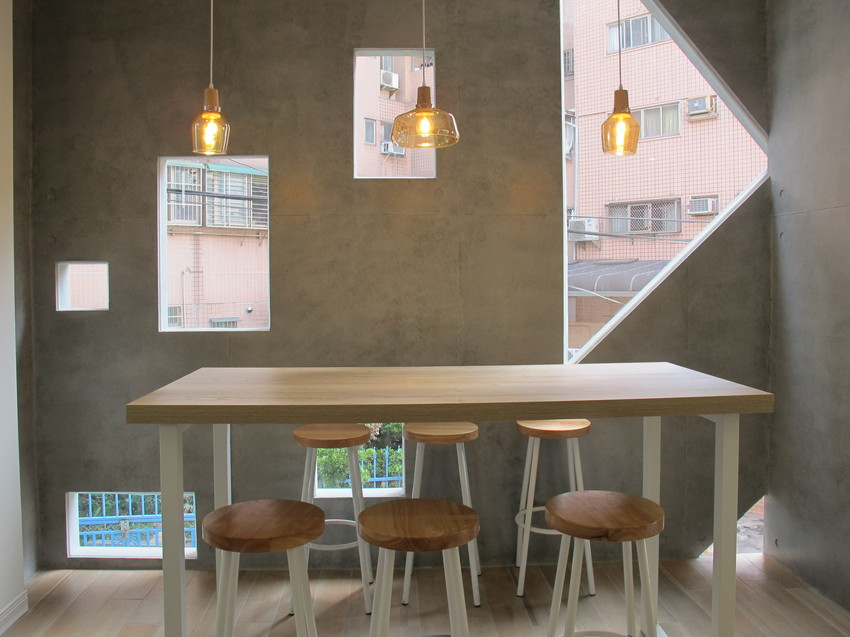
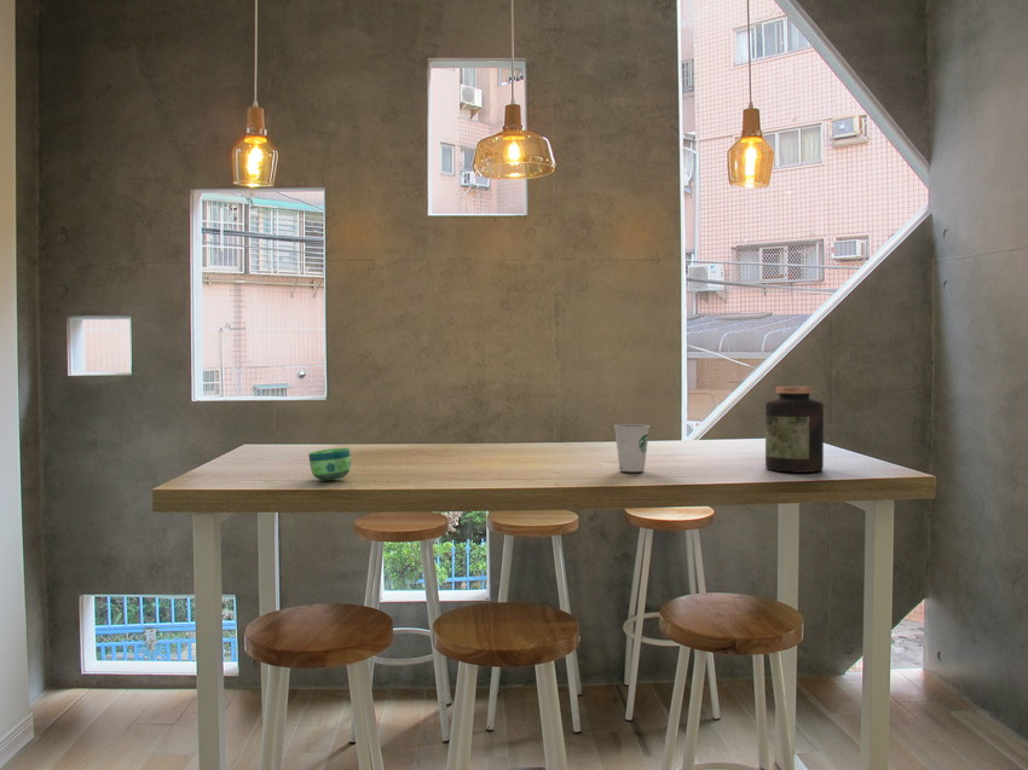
+ dixie cup [613,423,651,473]
+ jar [764,386,825,474]
+ cup [307,447,352,481]
